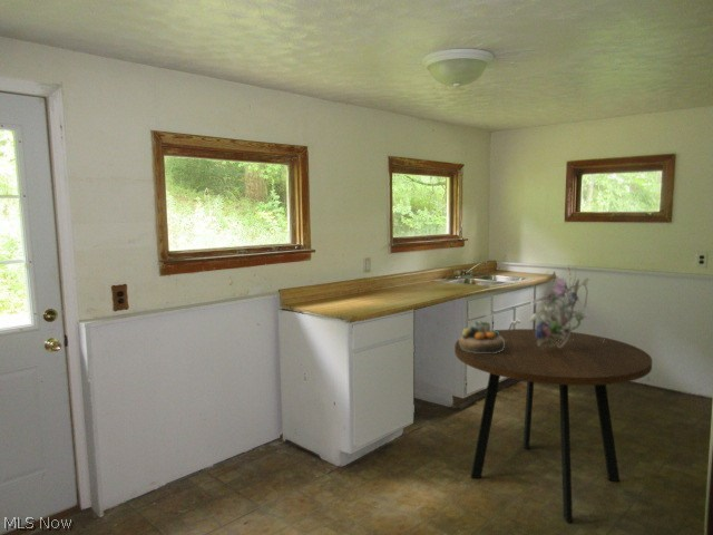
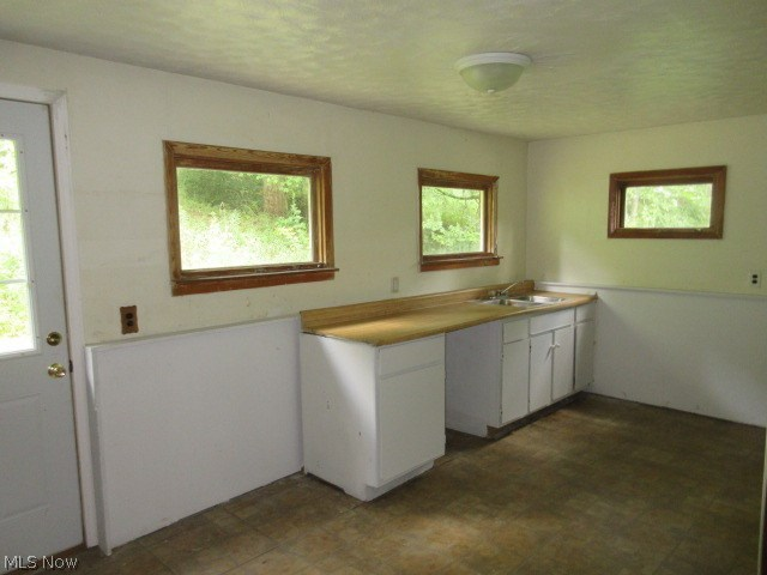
- decorative bowl [458,320,505,353]
- dining table [453,328,653,524]
- bouquet [527,265,612,348]
